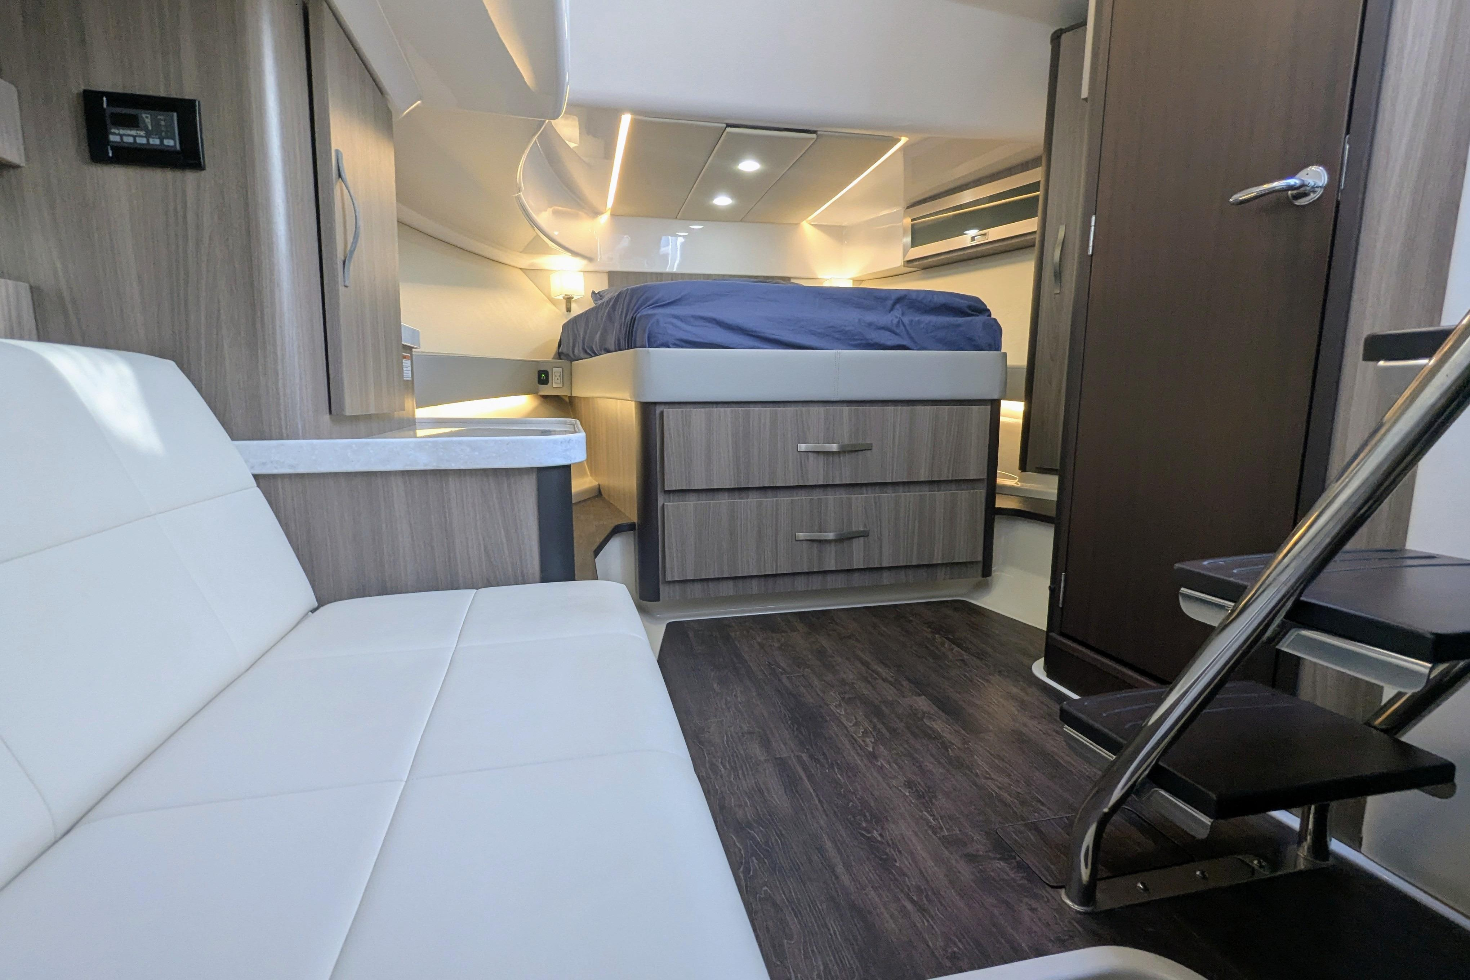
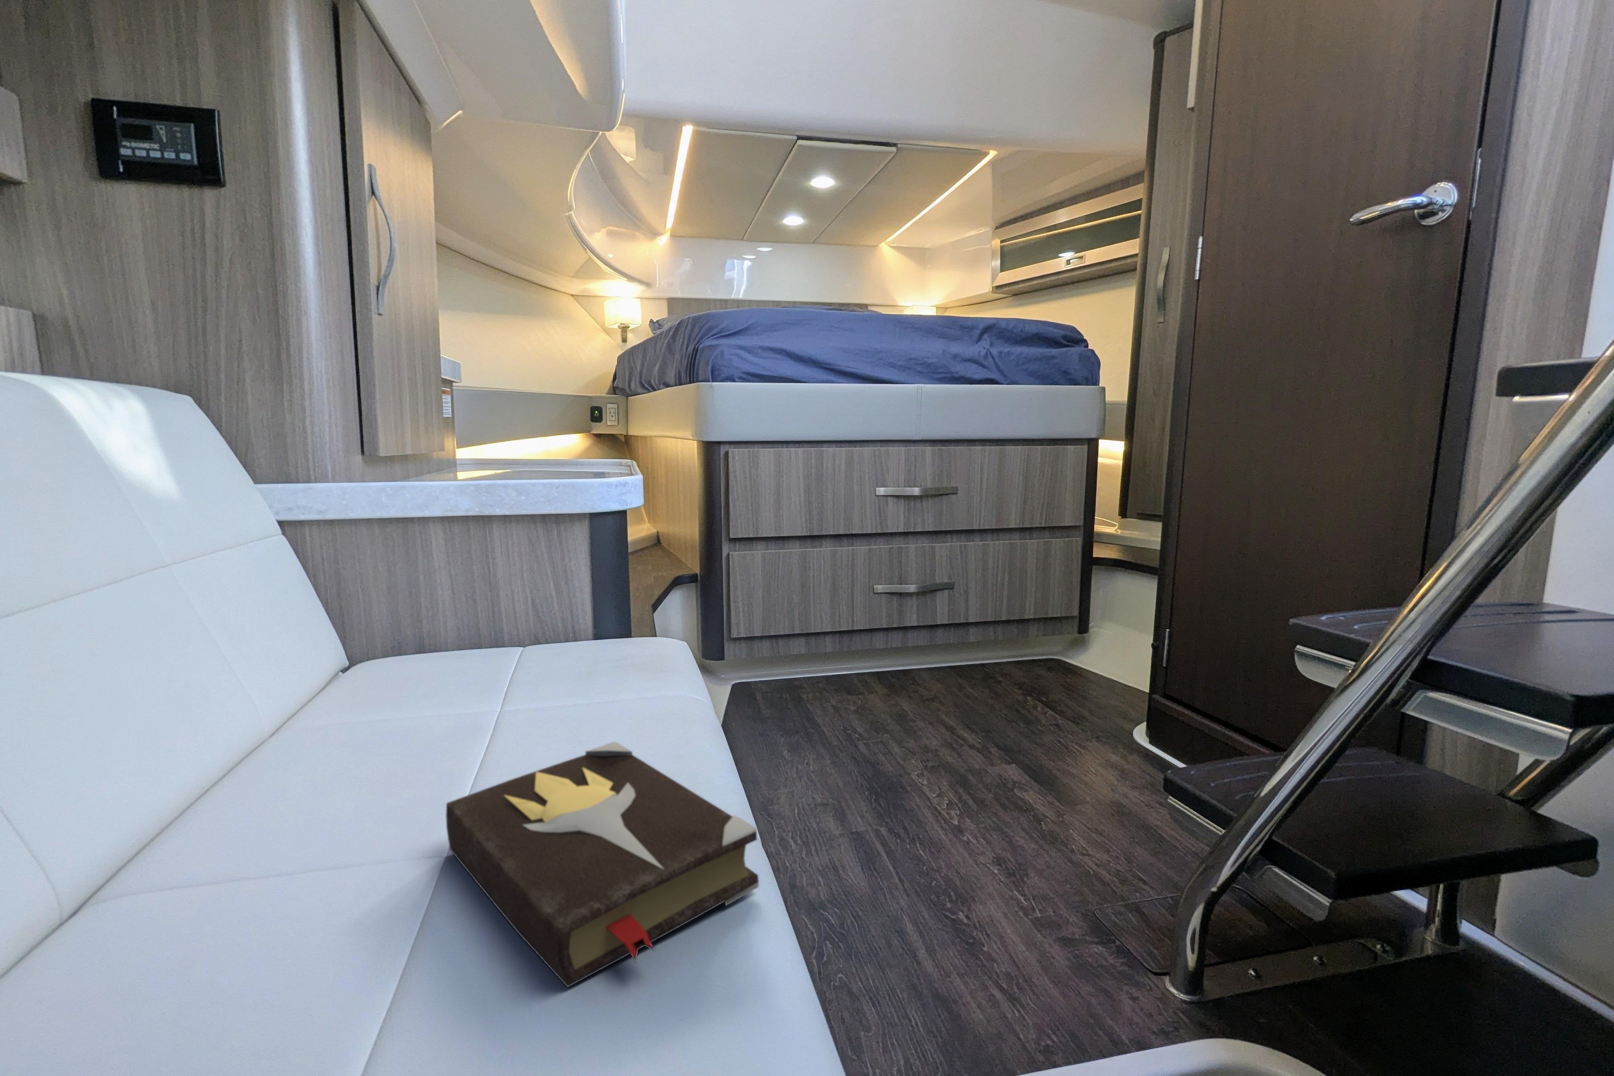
+ hardback book [446,741,759,988]
